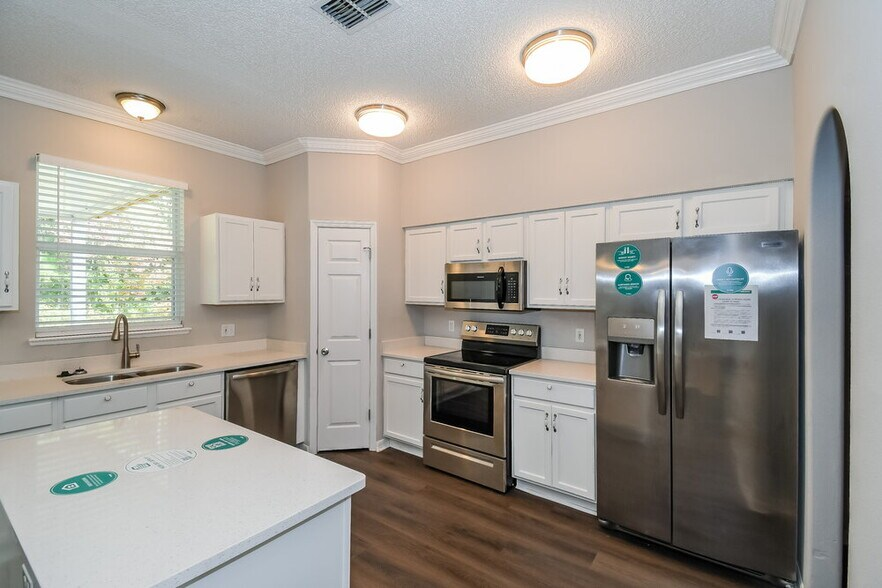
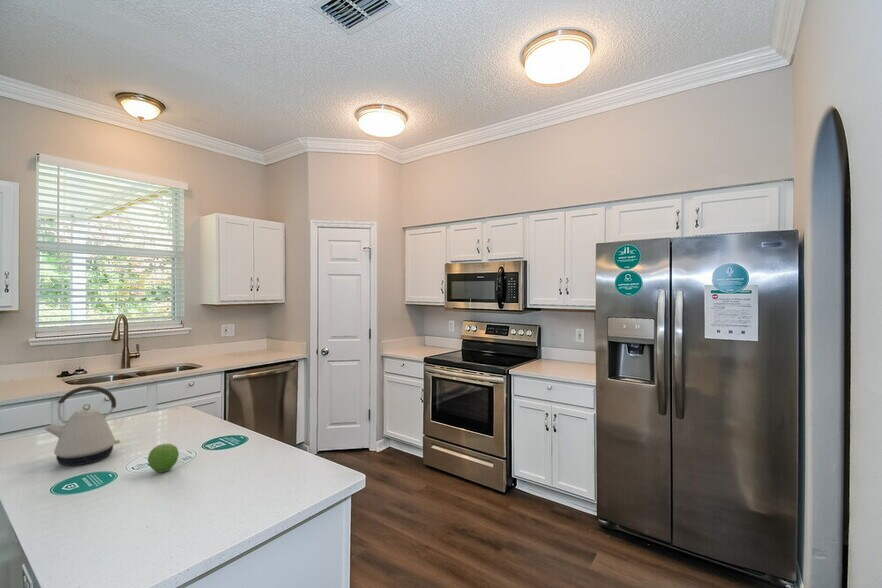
+ fruit [147,443,180,473]
+ kettle [43,385,121,467]
